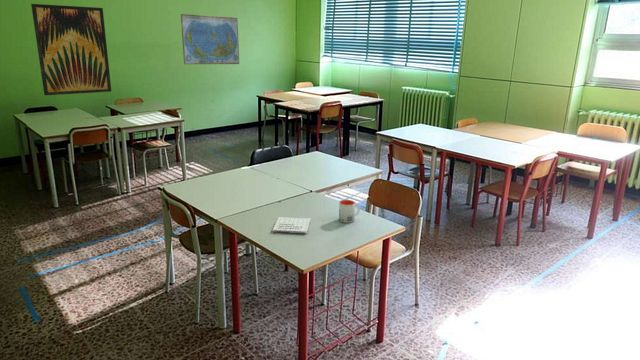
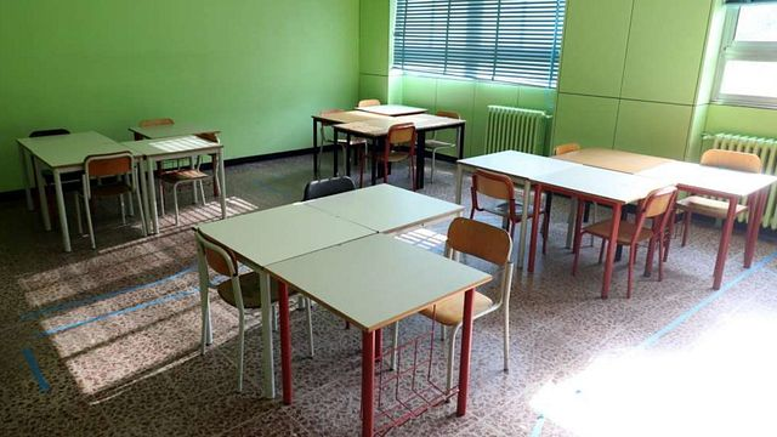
- wall art [30,3,112,96]
- mug [338,199,361,224]
- notebook [272,216,311,234]
- world map [180,13,240,65]
